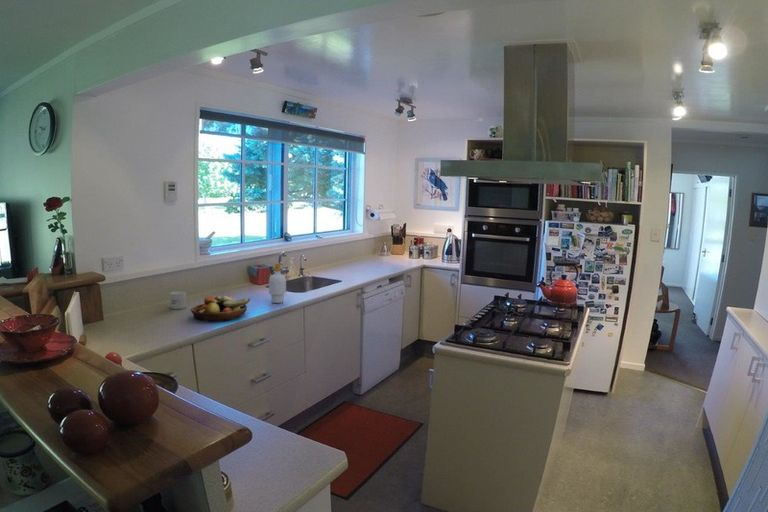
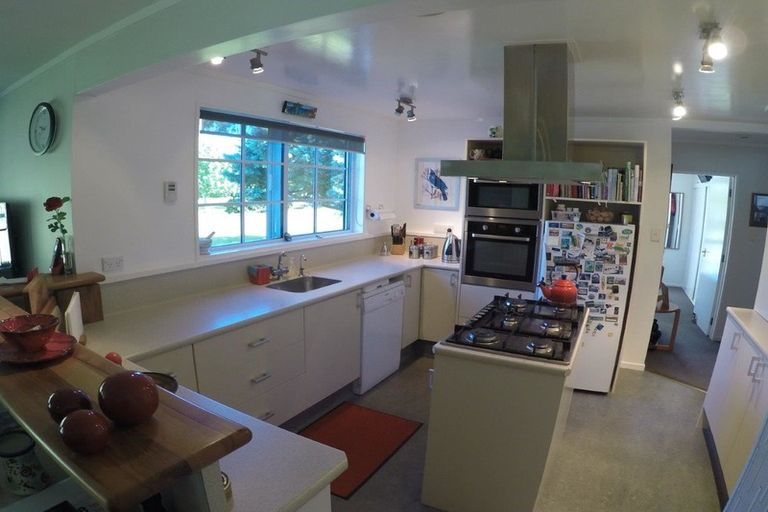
- mug [168,291,187,310]
- soap bottle [268,262,287,304]
- fruit bowl [190,295,251,323]
